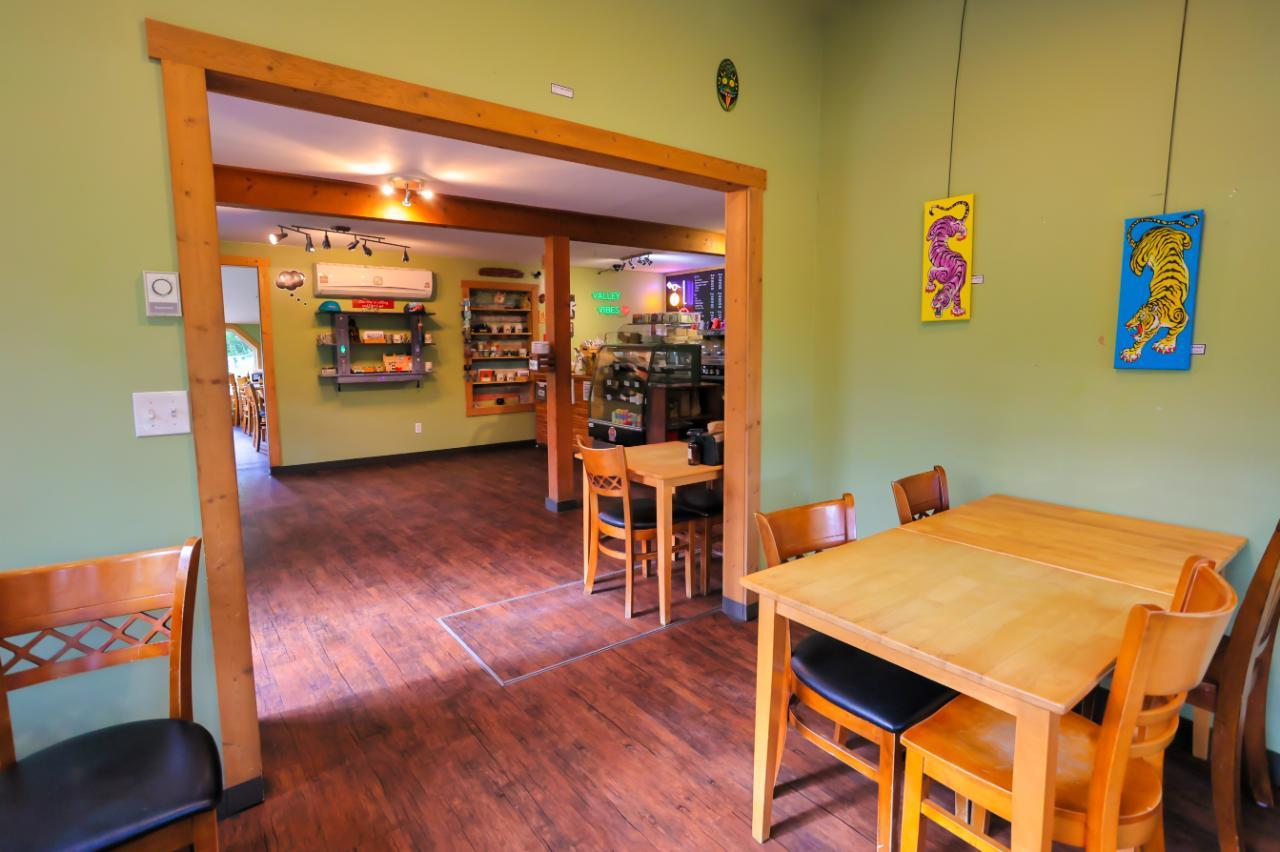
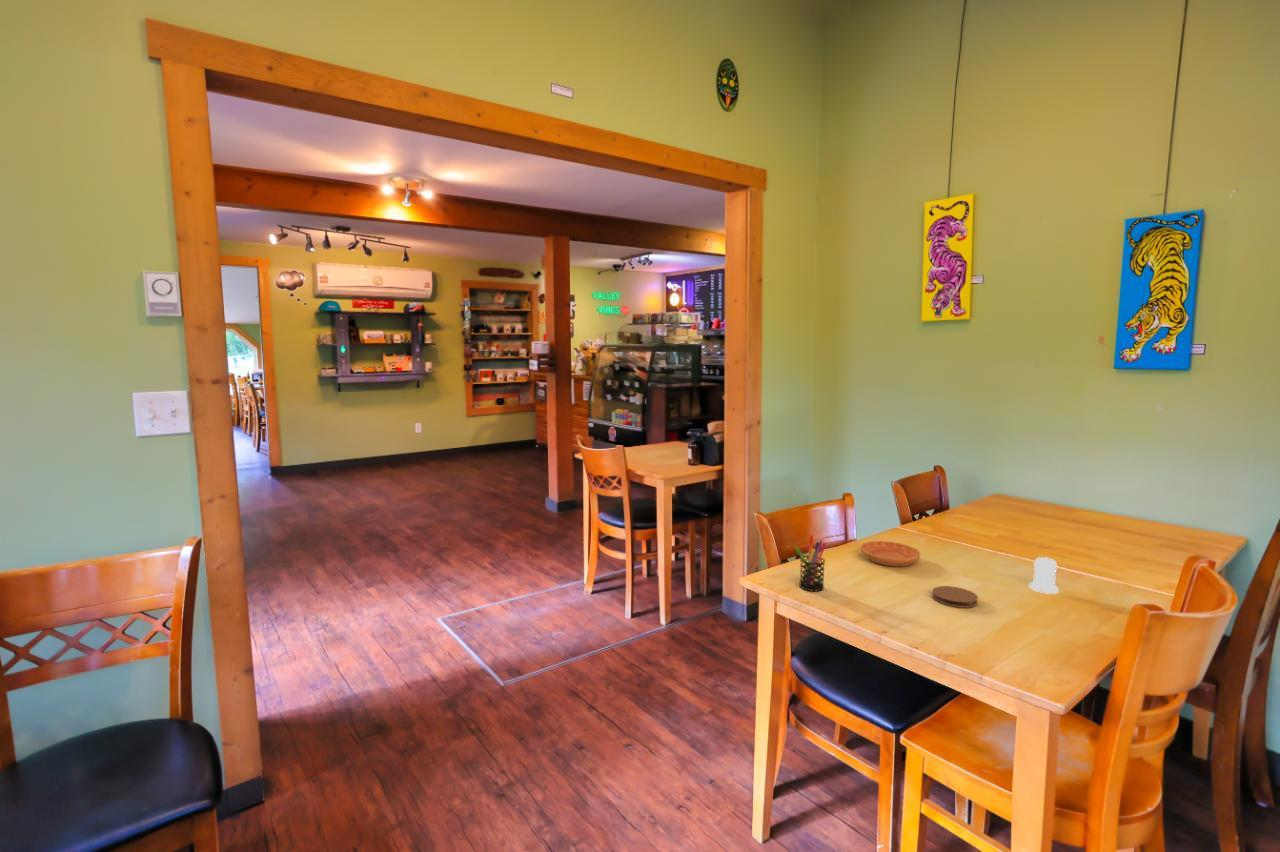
+ salt shaker [1028,556,1060,595]
+ coaster [931,585,979,609]
+ saucer [860,540,921,567]
+ pen holder [793,535,827,592]
